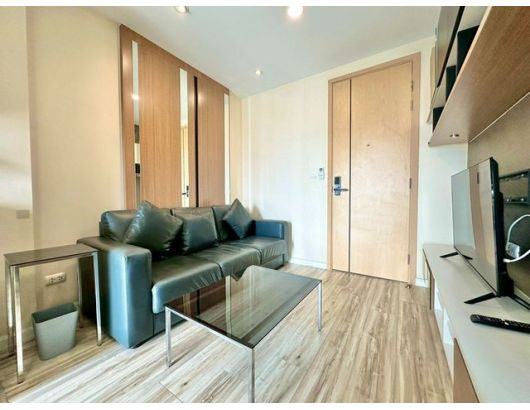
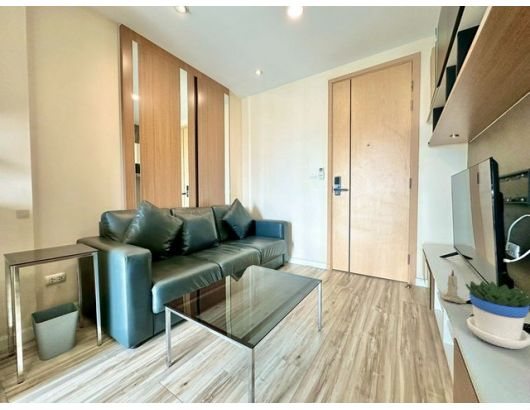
+ flowerpot [464,280,530,350]
+ candle [440,269,467,304]
